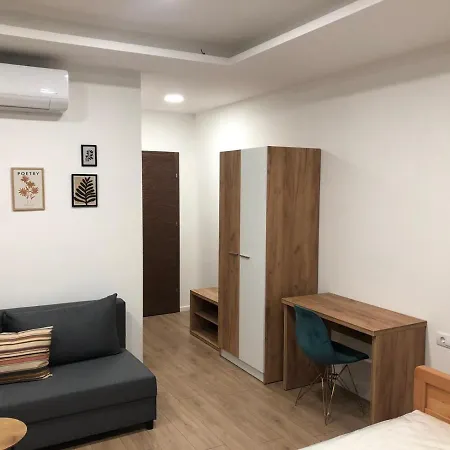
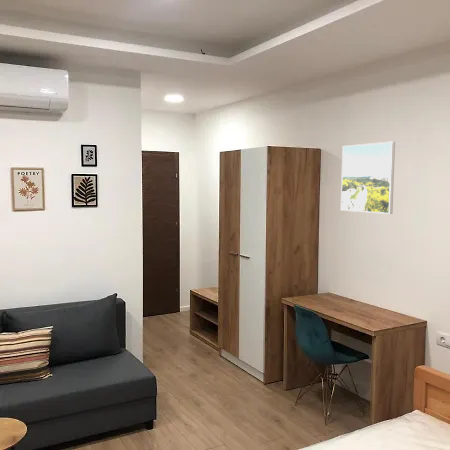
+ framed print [340,141,396,215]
